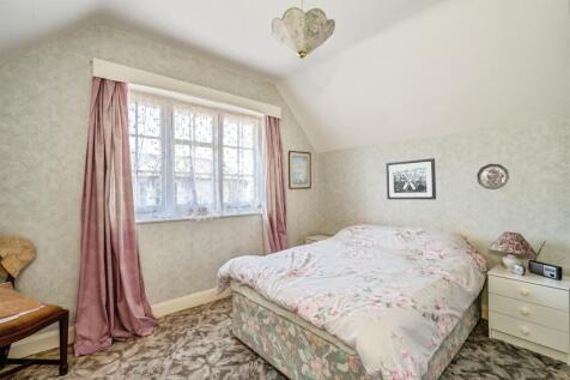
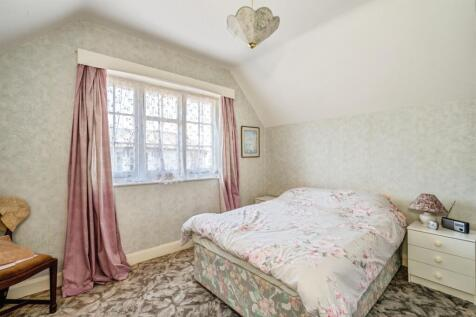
- decorative plate [475,163,510,191]
- wall art [384,157,437,200]
